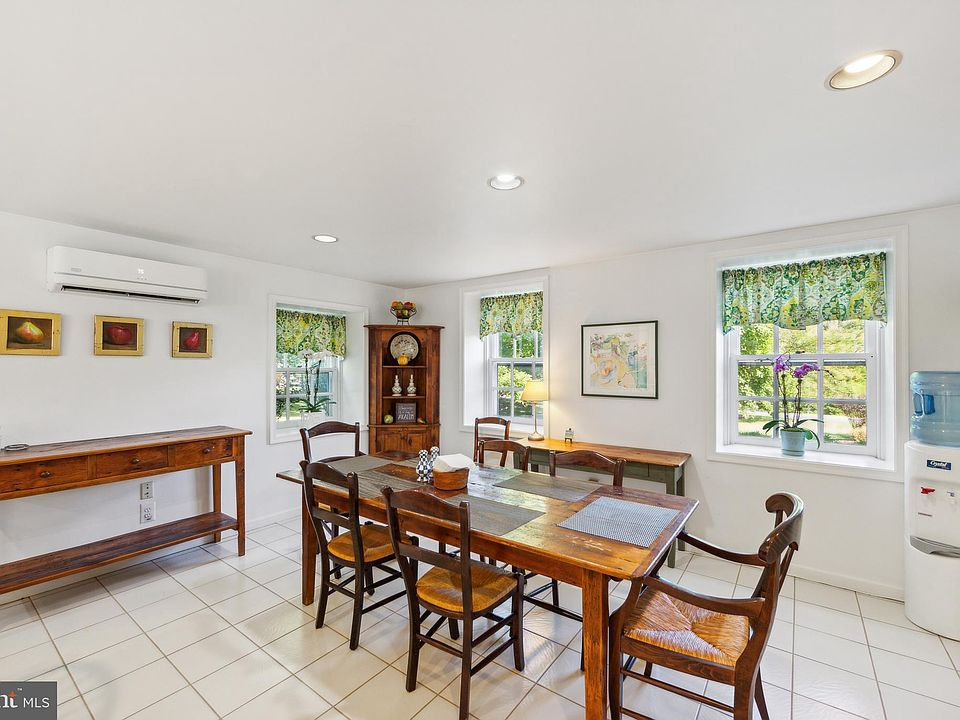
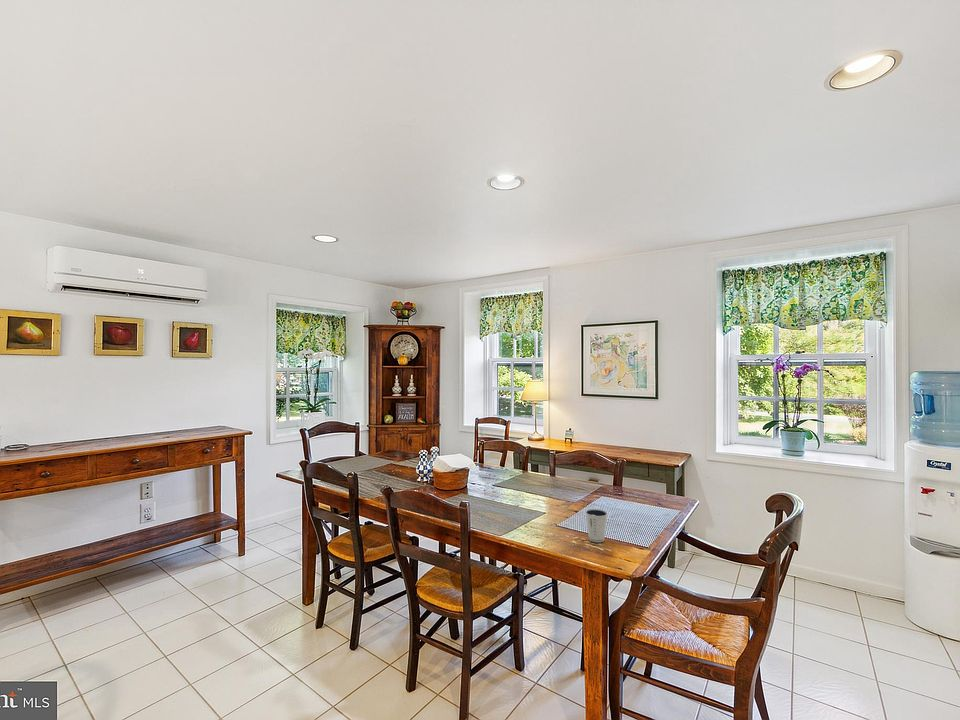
+ dixie cup [585,508,608,543]
